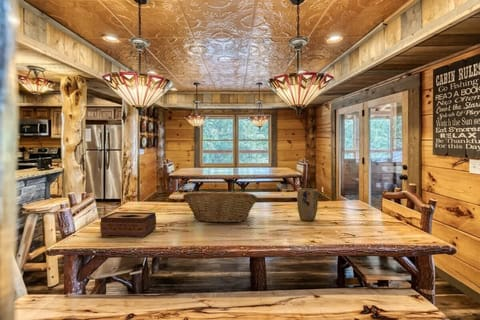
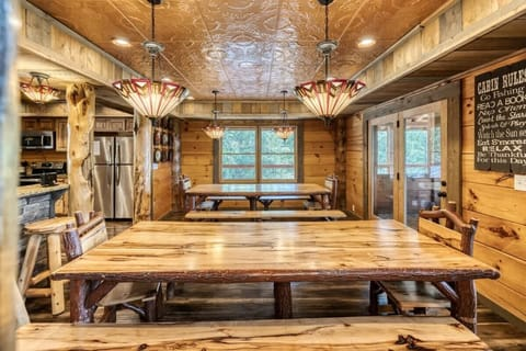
- fruit basket [182,191,258,224]
- tissue box [99,211,157,238]
- plant pot [296,188,319,222]
